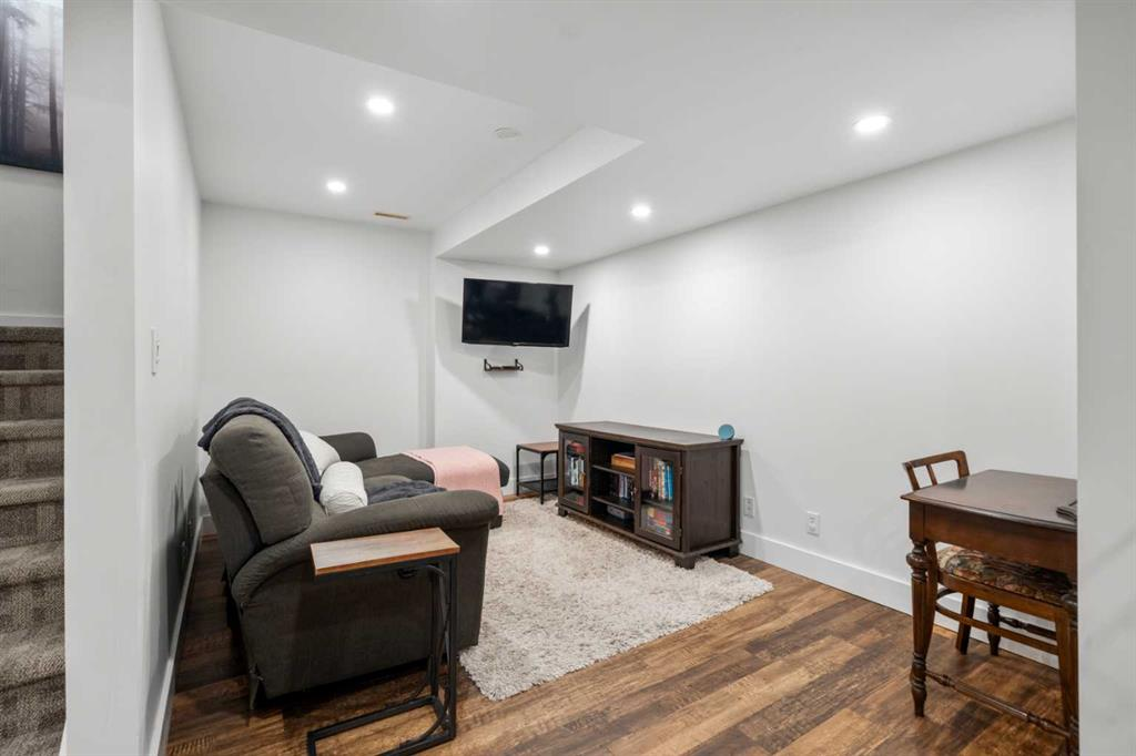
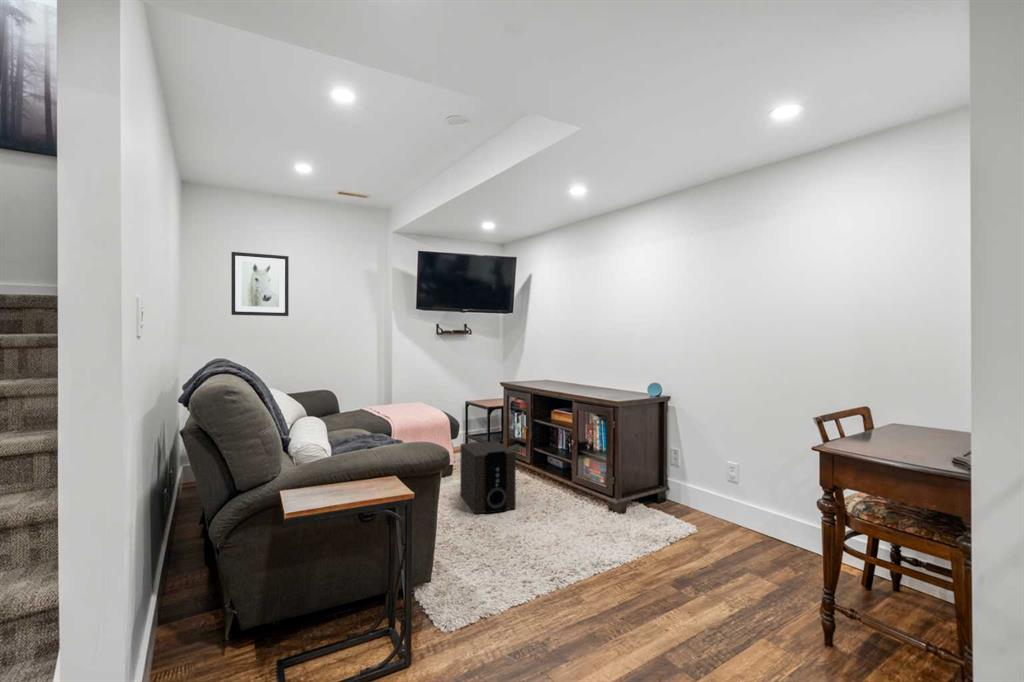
+ wall art [230,251,290,317]
+ speaker [459,440,517,515]
